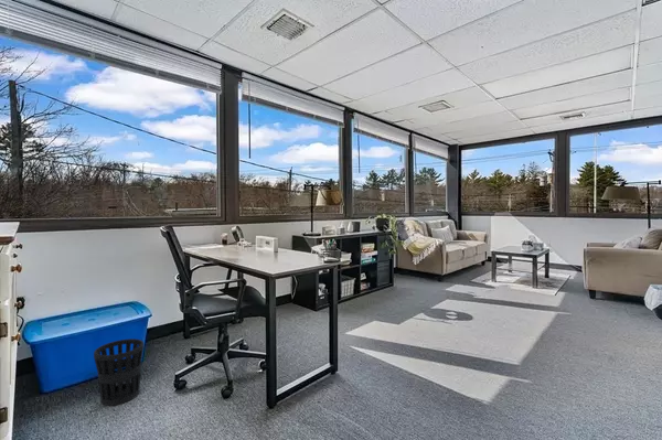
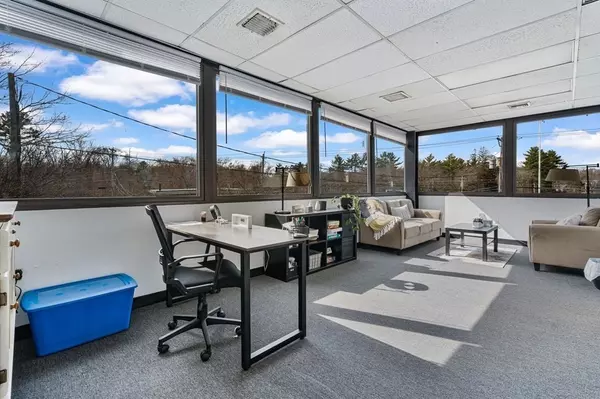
- wastebasket [93,337,145,407]
